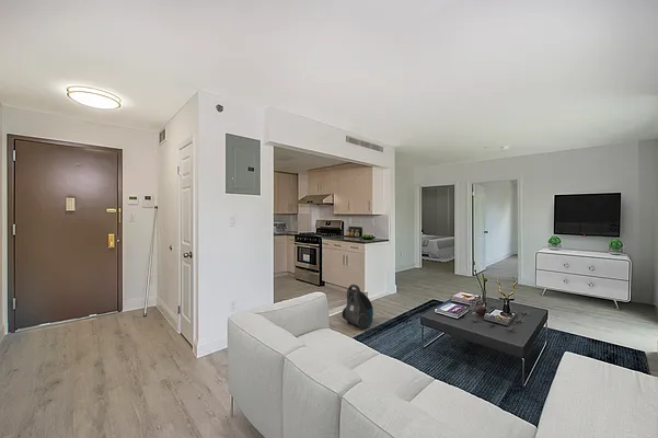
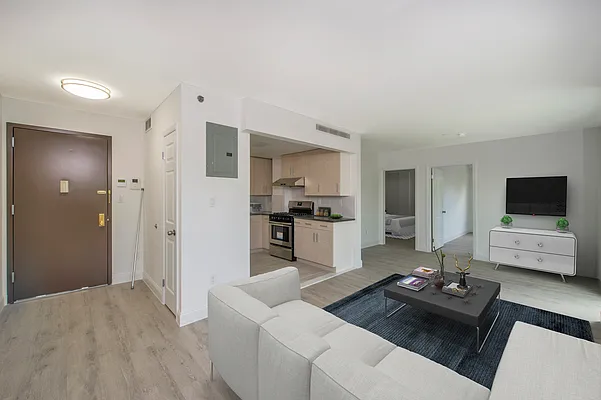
- vacuum cleaner [340,284,374,331]
